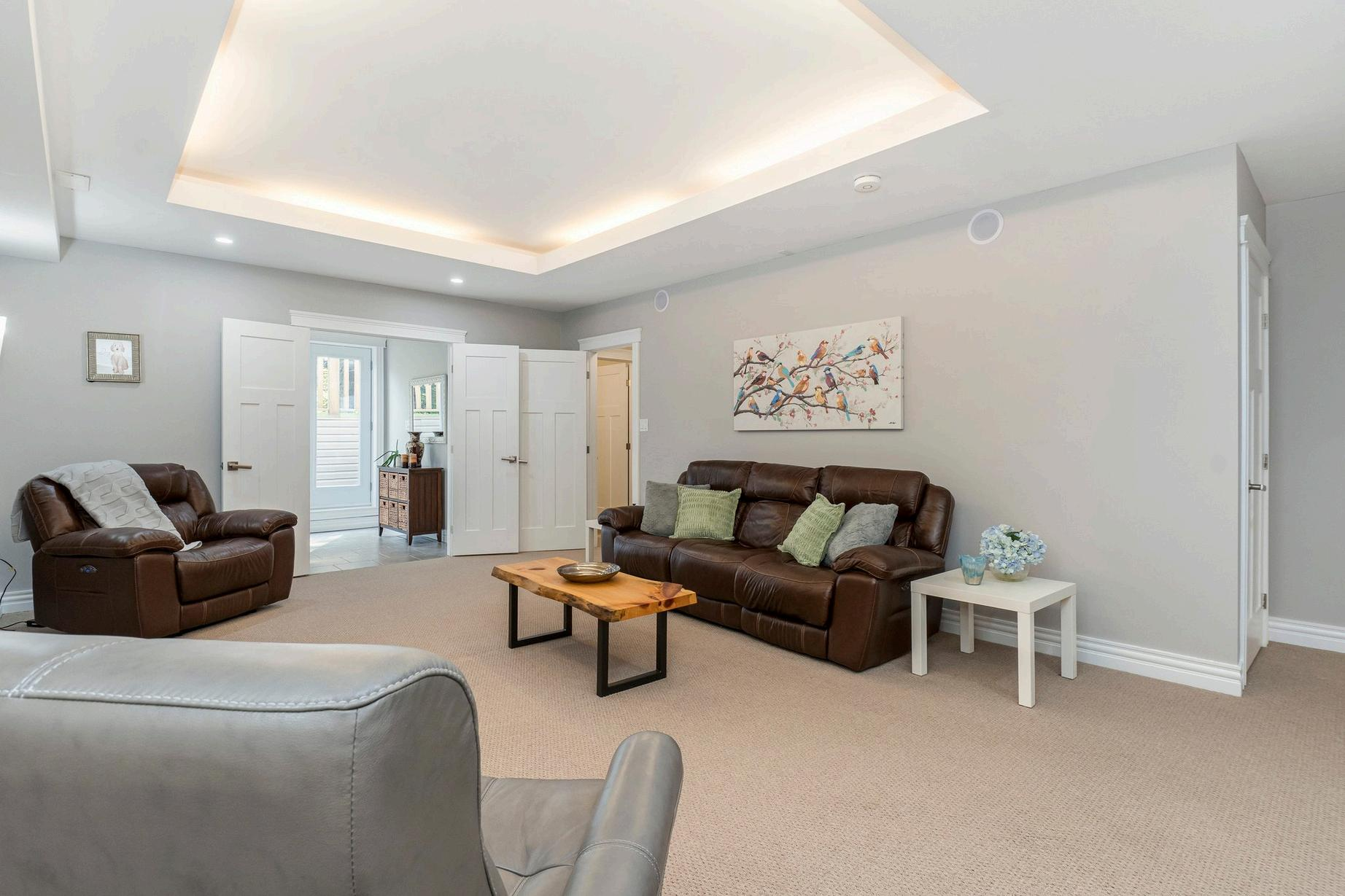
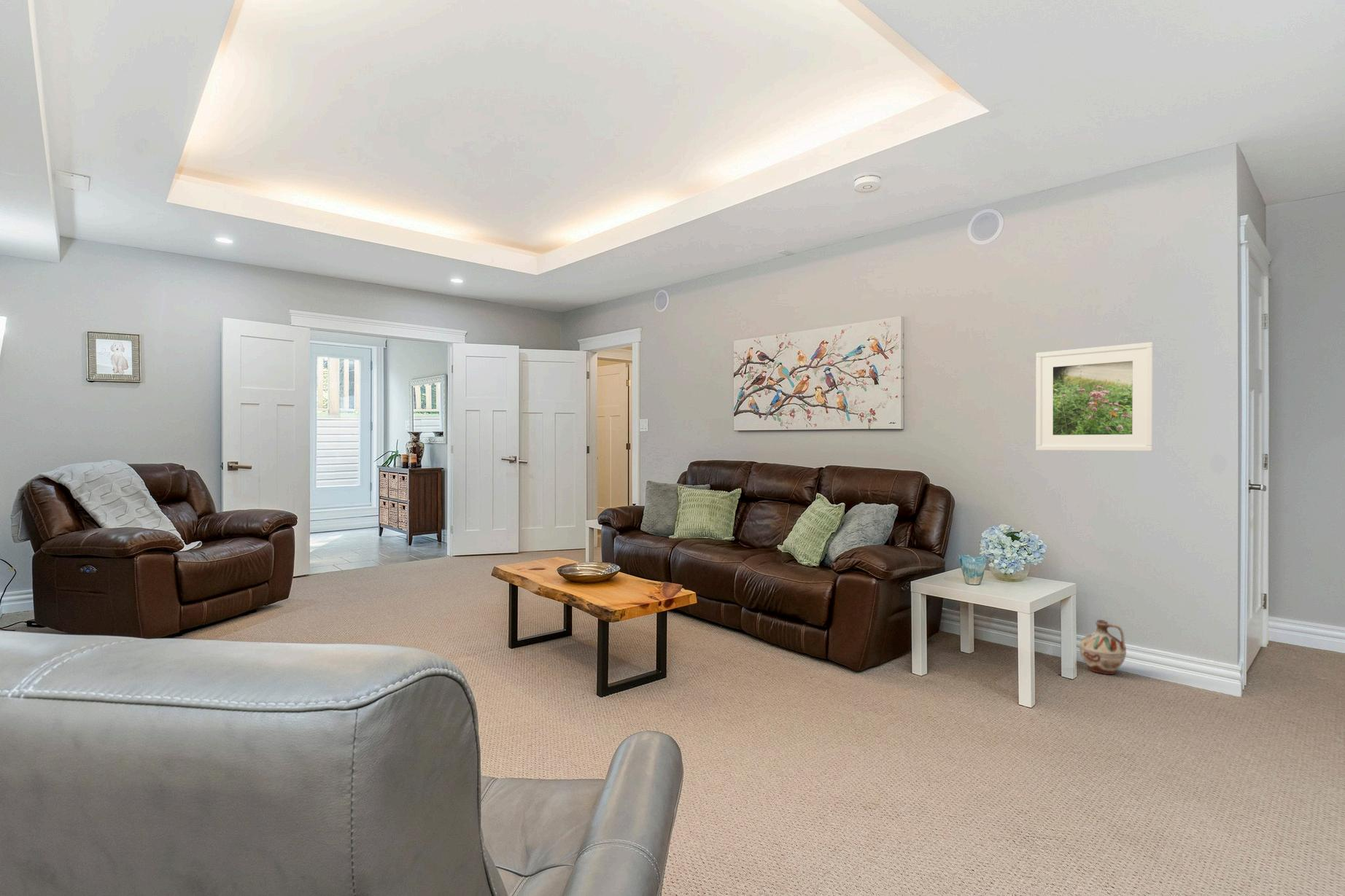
+ ceramic jug [1079,619,1127,675]
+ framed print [1035,341,1155,452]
